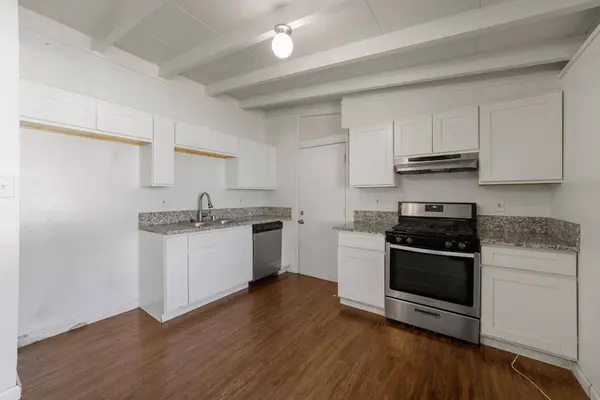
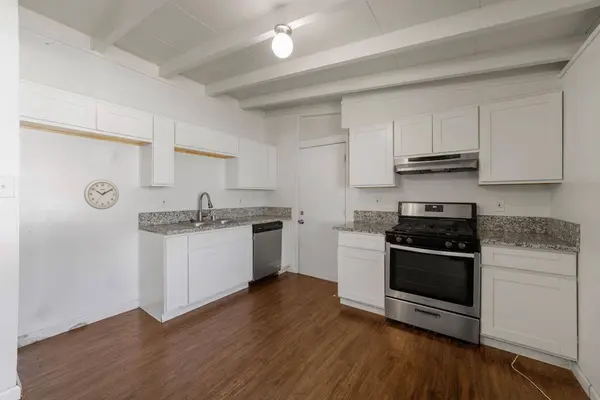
+ wall clock [83,178,120,210]
